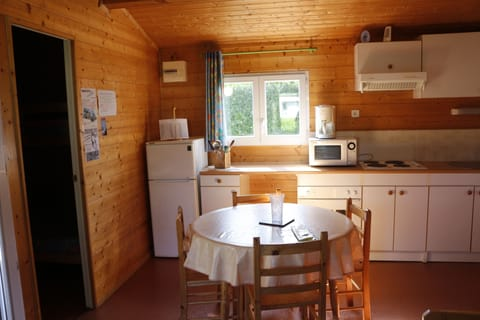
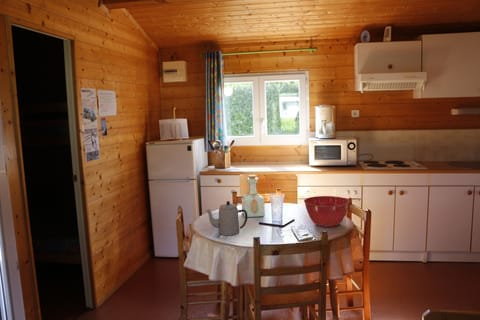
+ mixing bowl [303,195,351,228]
+ teapot [205,200,248,236]
+ bottle [241,174,266,218]
